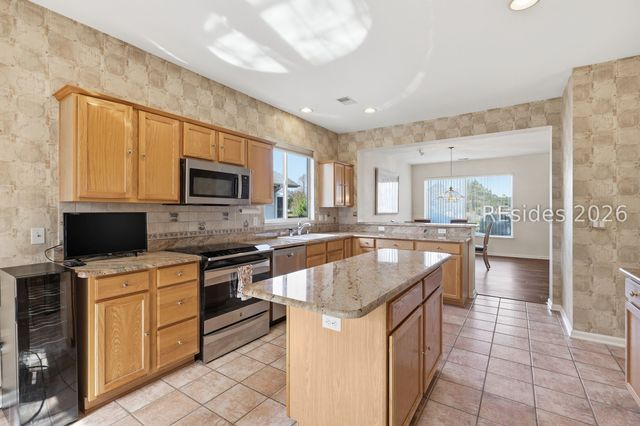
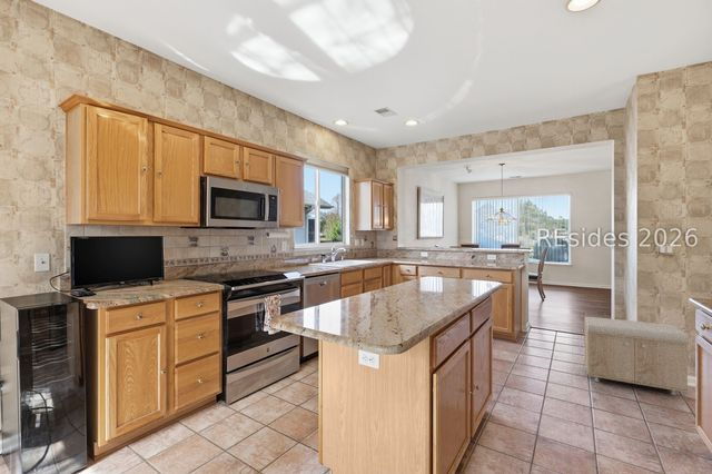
+ storage bench [583,315,690,396]
